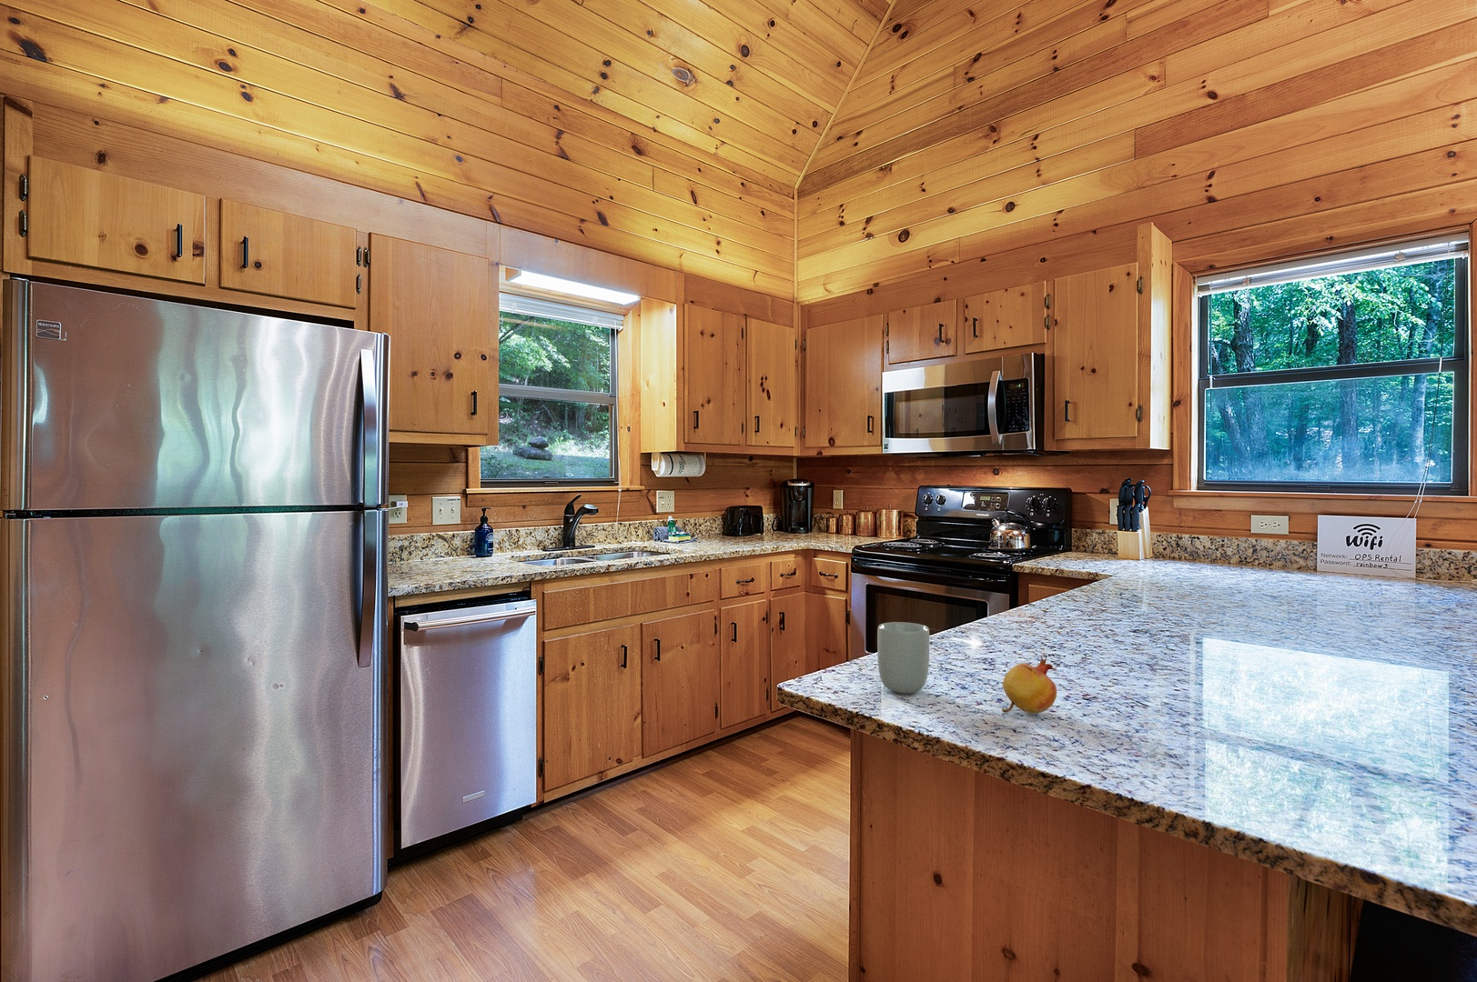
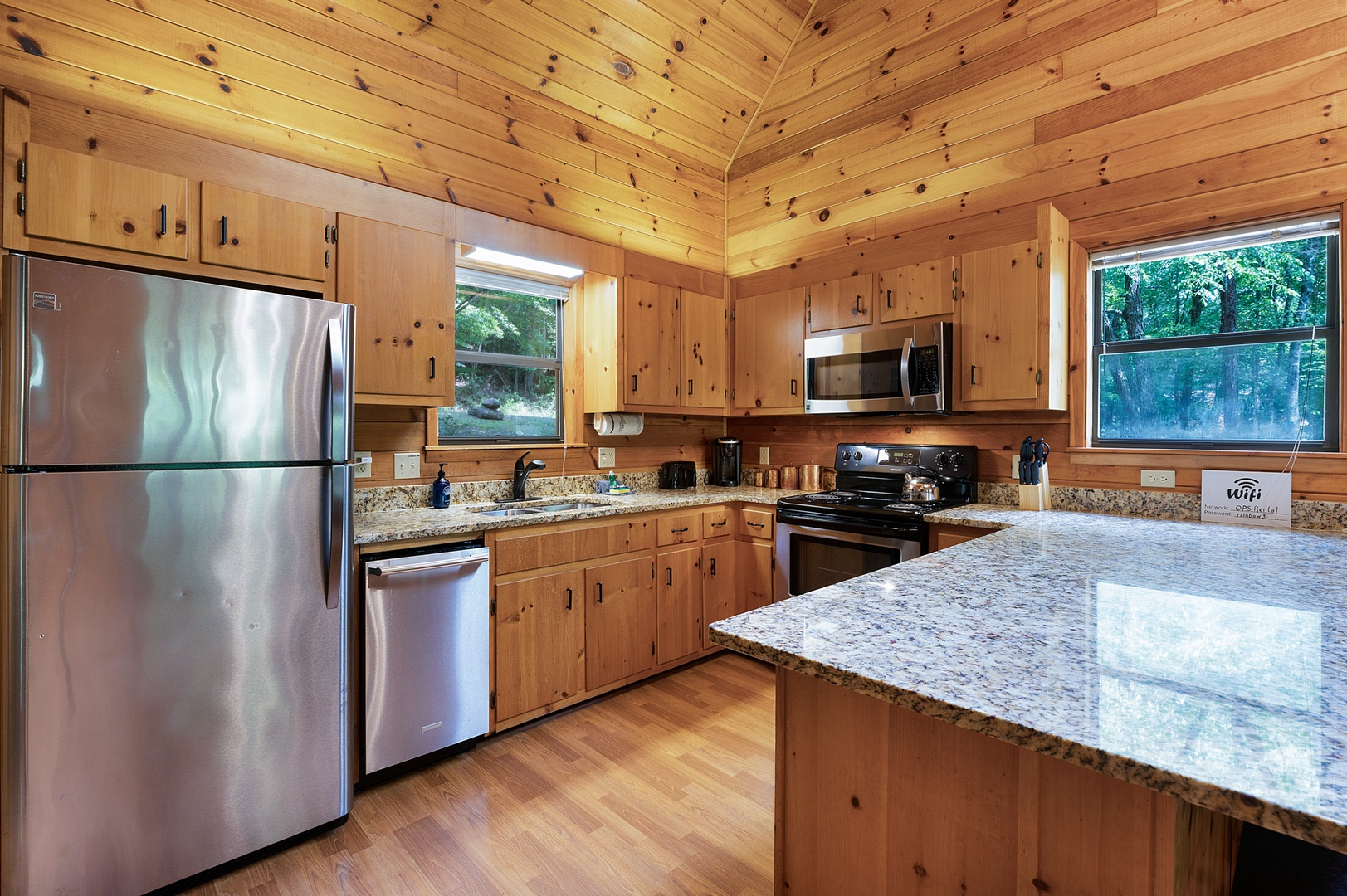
- cup [876,621,930,695]
- fruit [1001,654,1057,715]
